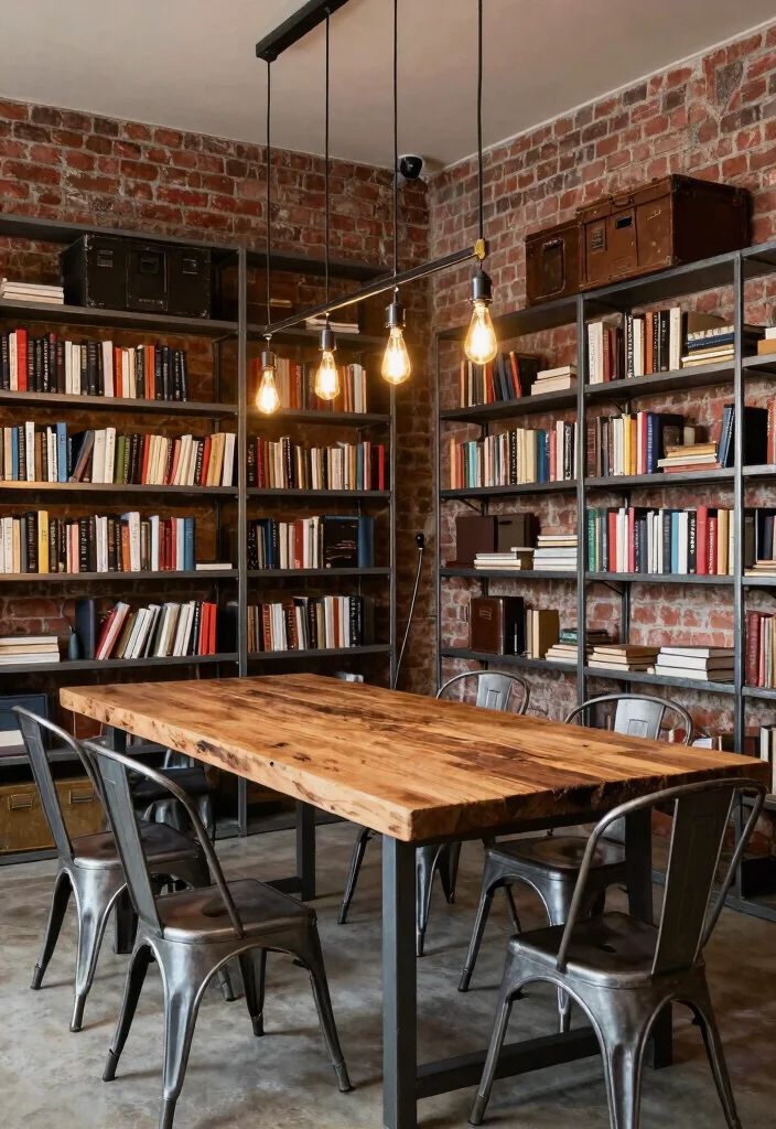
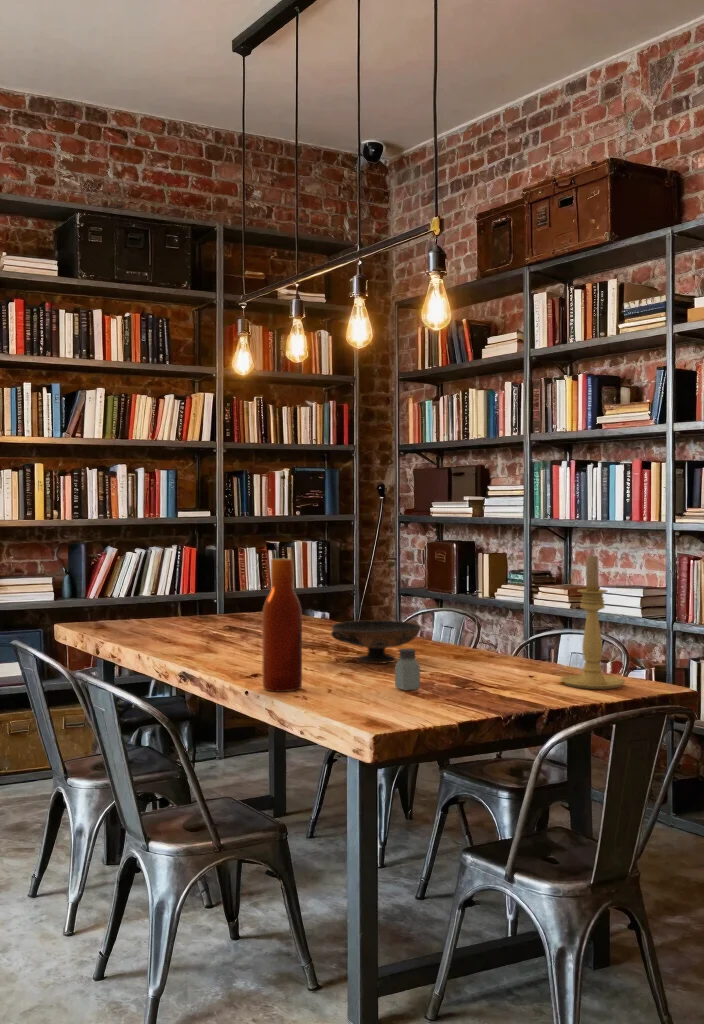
+ decorative bowl [330,619,423,665]
+ saltshaker [394,648,421,691]
+ beer bottle [261,558,303,693]
+ candle holder [559,552,626,690]
